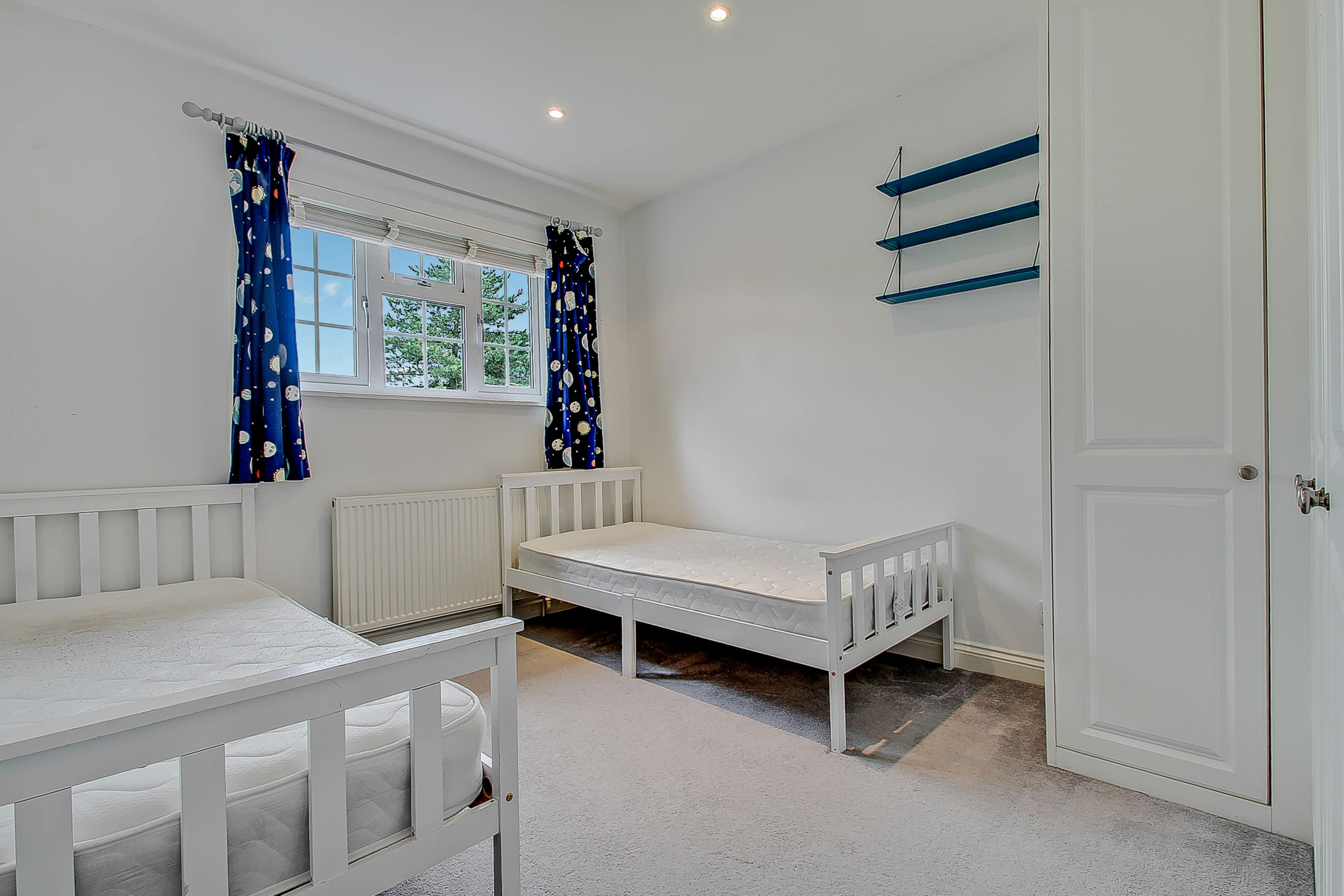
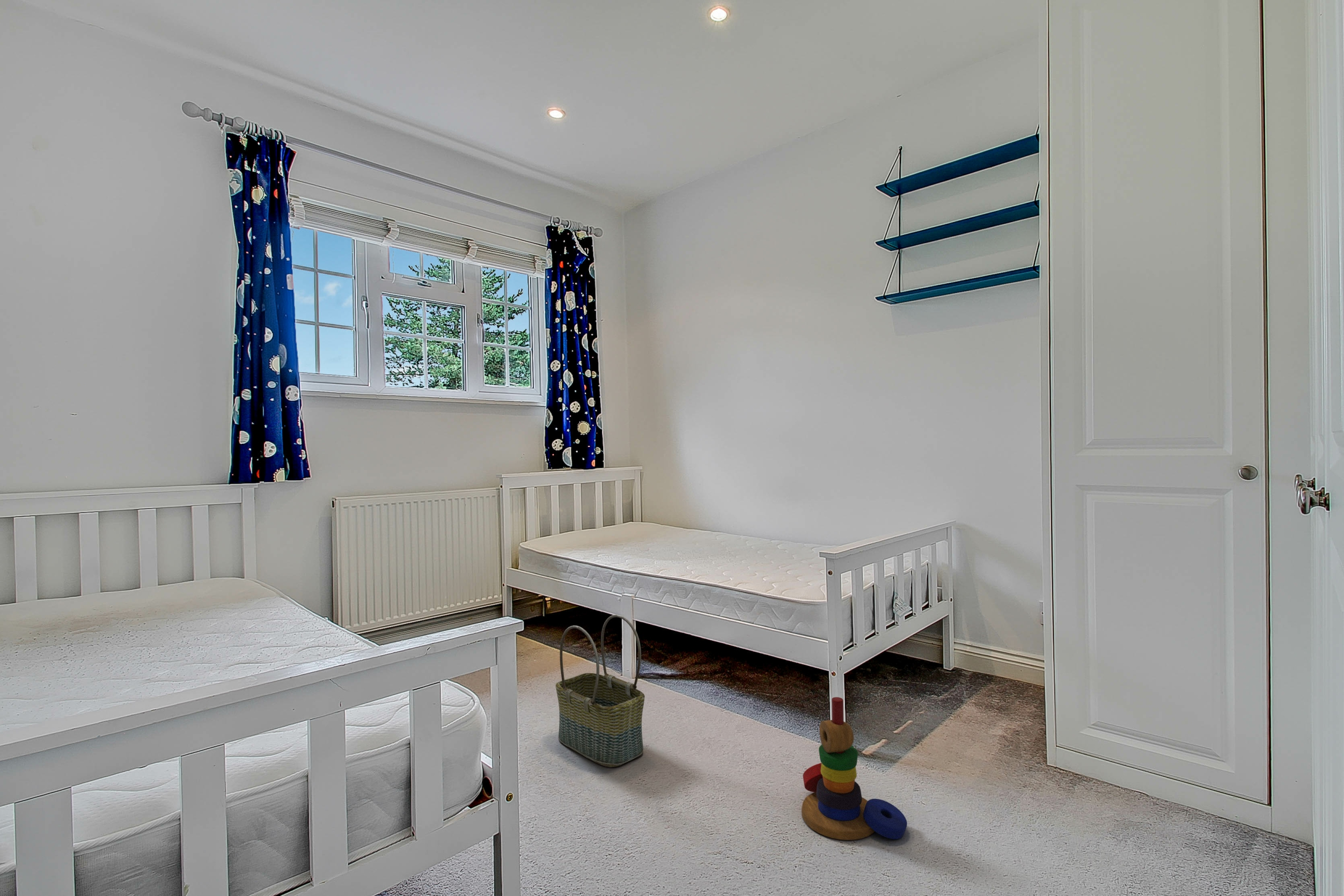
+ stacking toy [801,696,908,841]
+ basket [555,614,645,768]
